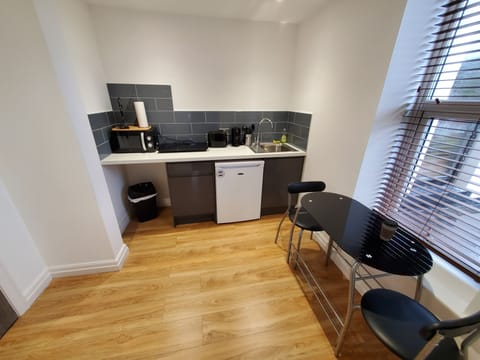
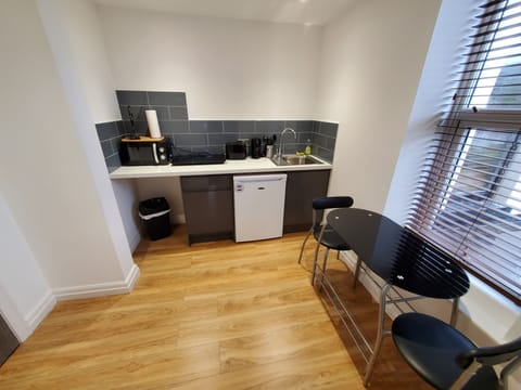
- coffee cup [379,218,399,242]
